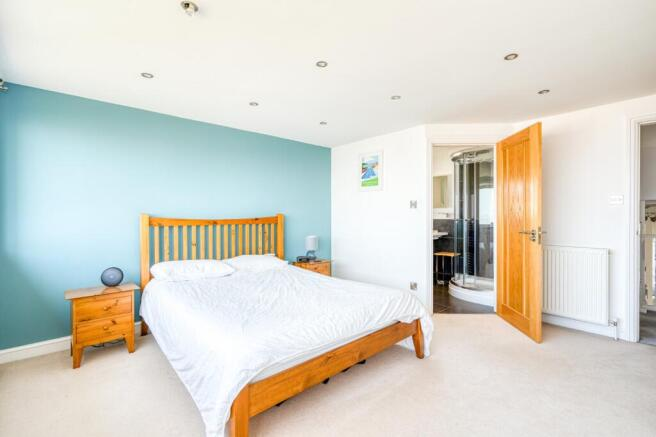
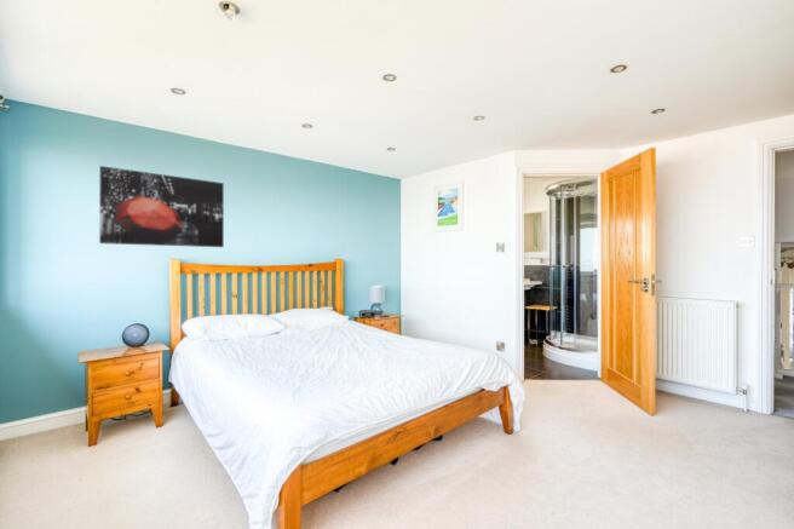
+ wall art [98,165,225,248]
